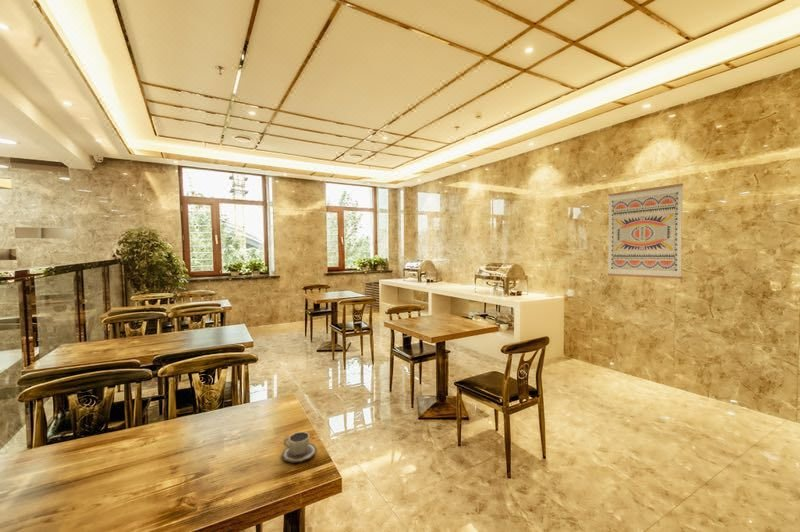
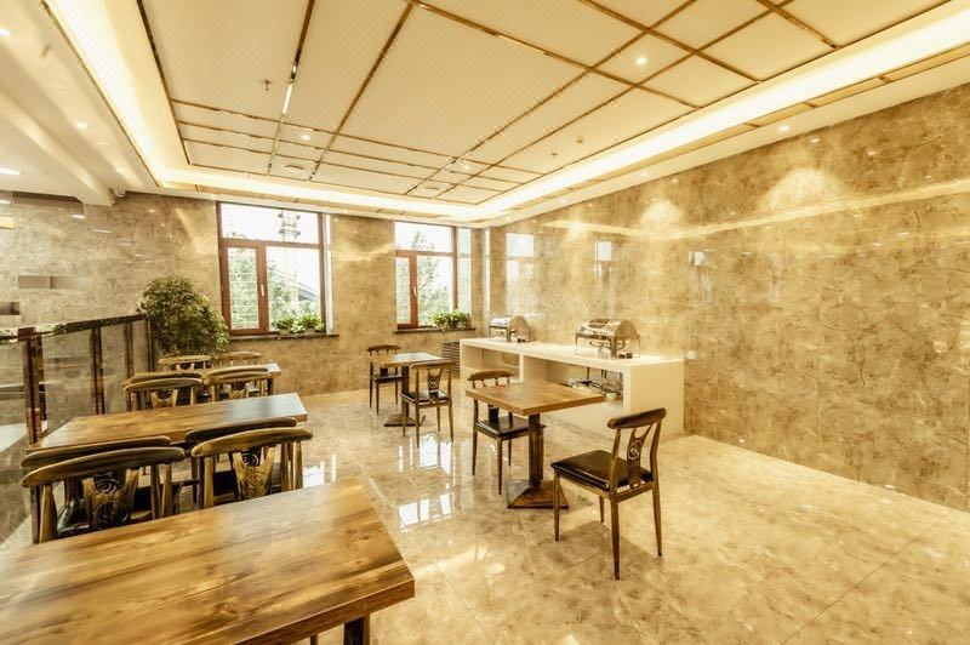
- cup [280,431,318,464]
- wall art [607,183,684,280]
